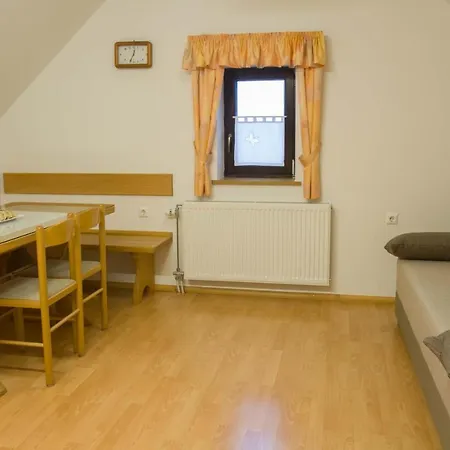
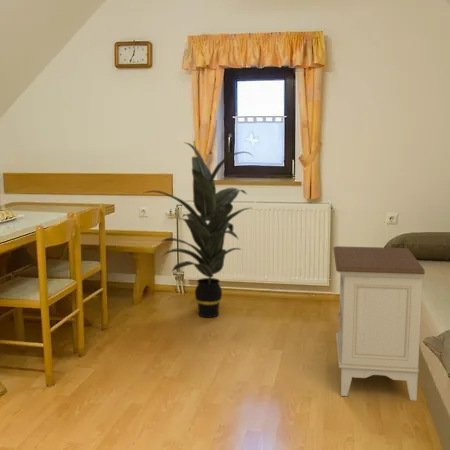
+ nightstand [332,245,426,402]
+ indoor plant [143,141,255,318]
